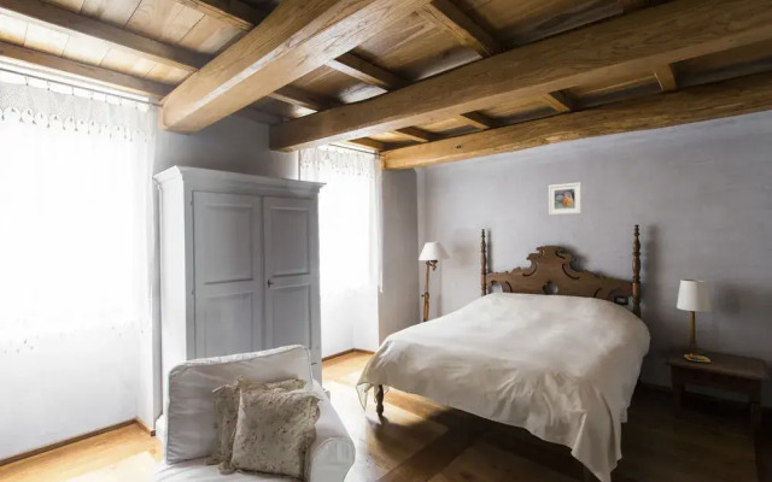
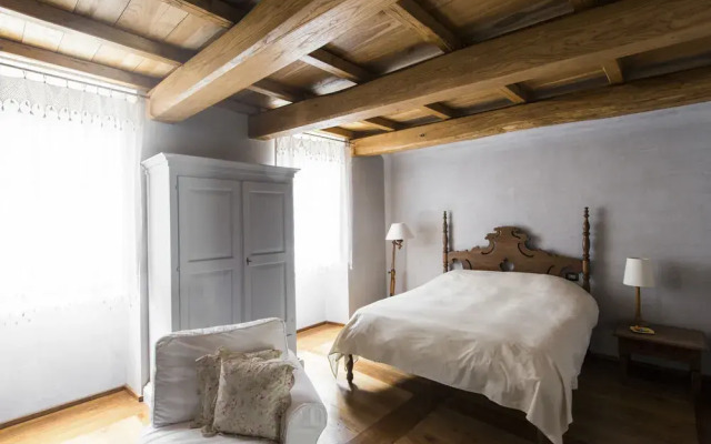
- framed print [548,181,583,216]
